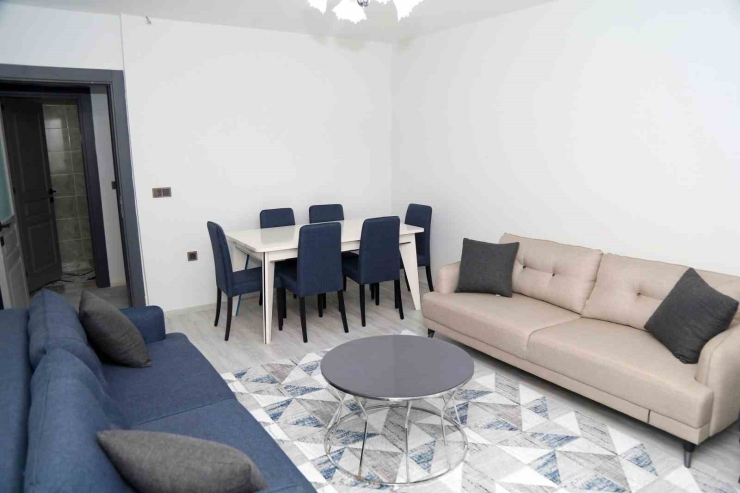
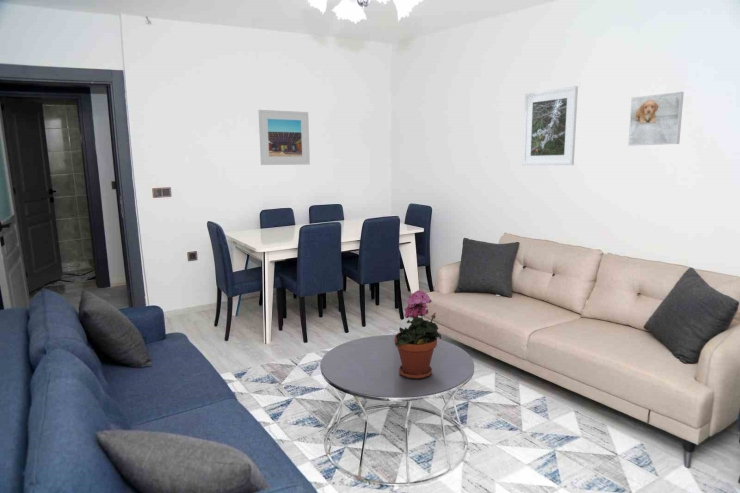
+ potted plant [394,289,442,380]
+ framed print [522,85,579,166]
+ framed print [257,109,311,166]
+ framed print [627,91,685,147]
